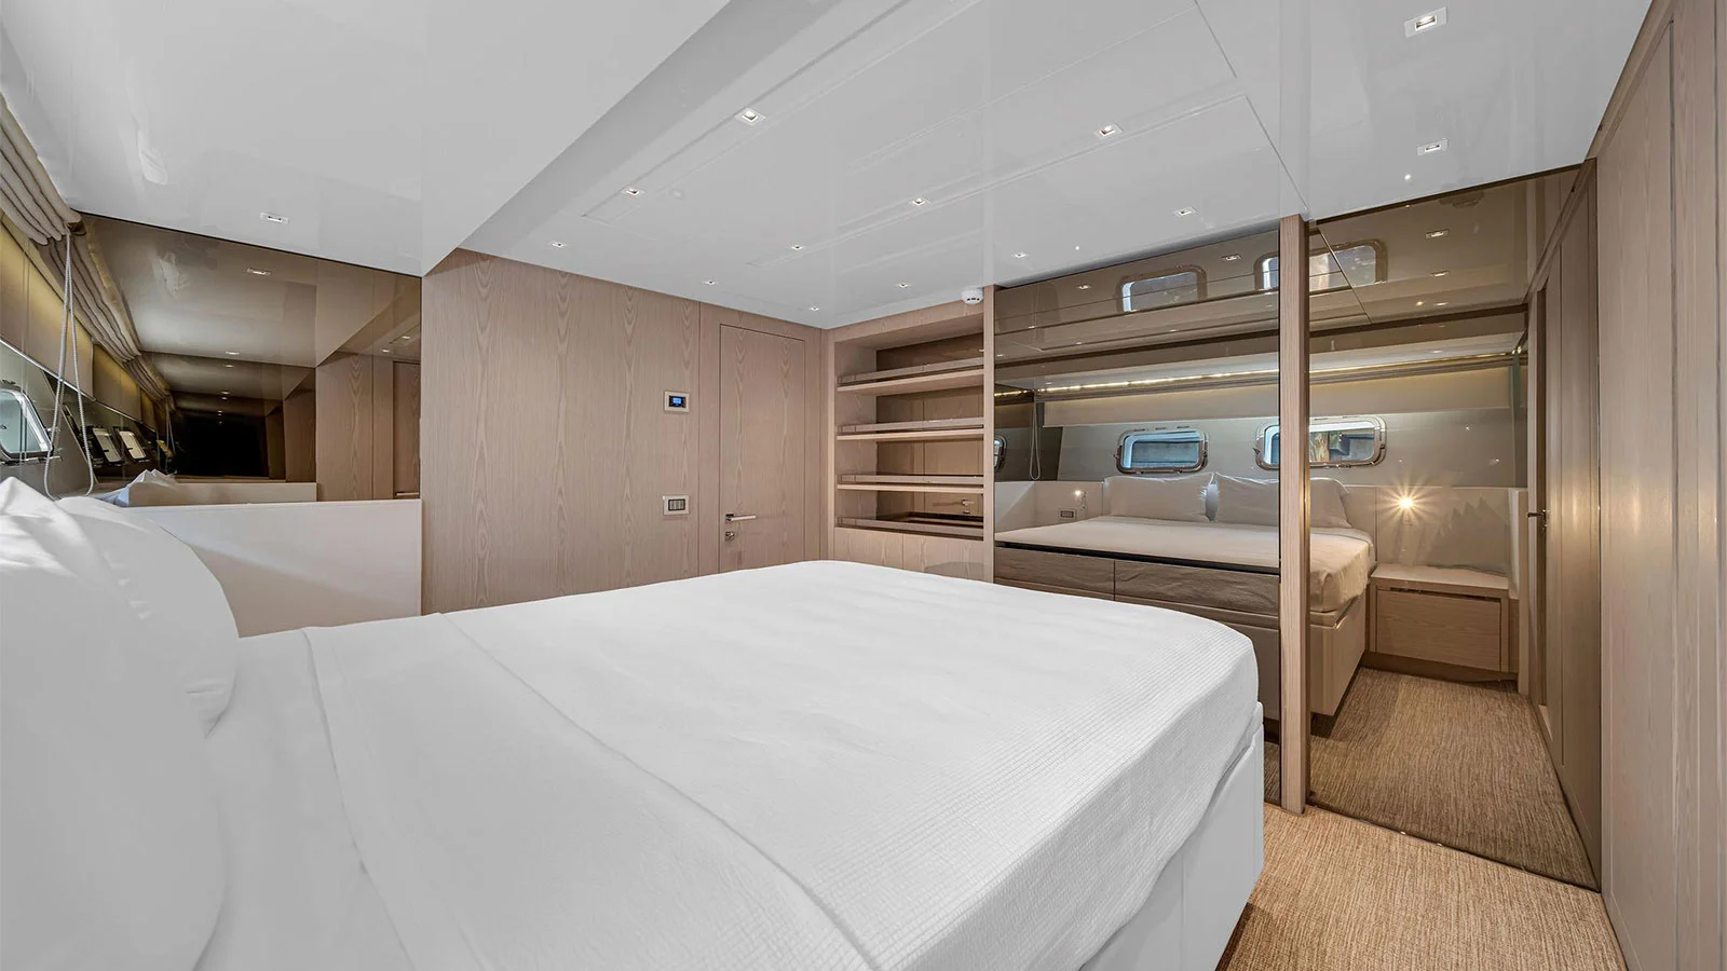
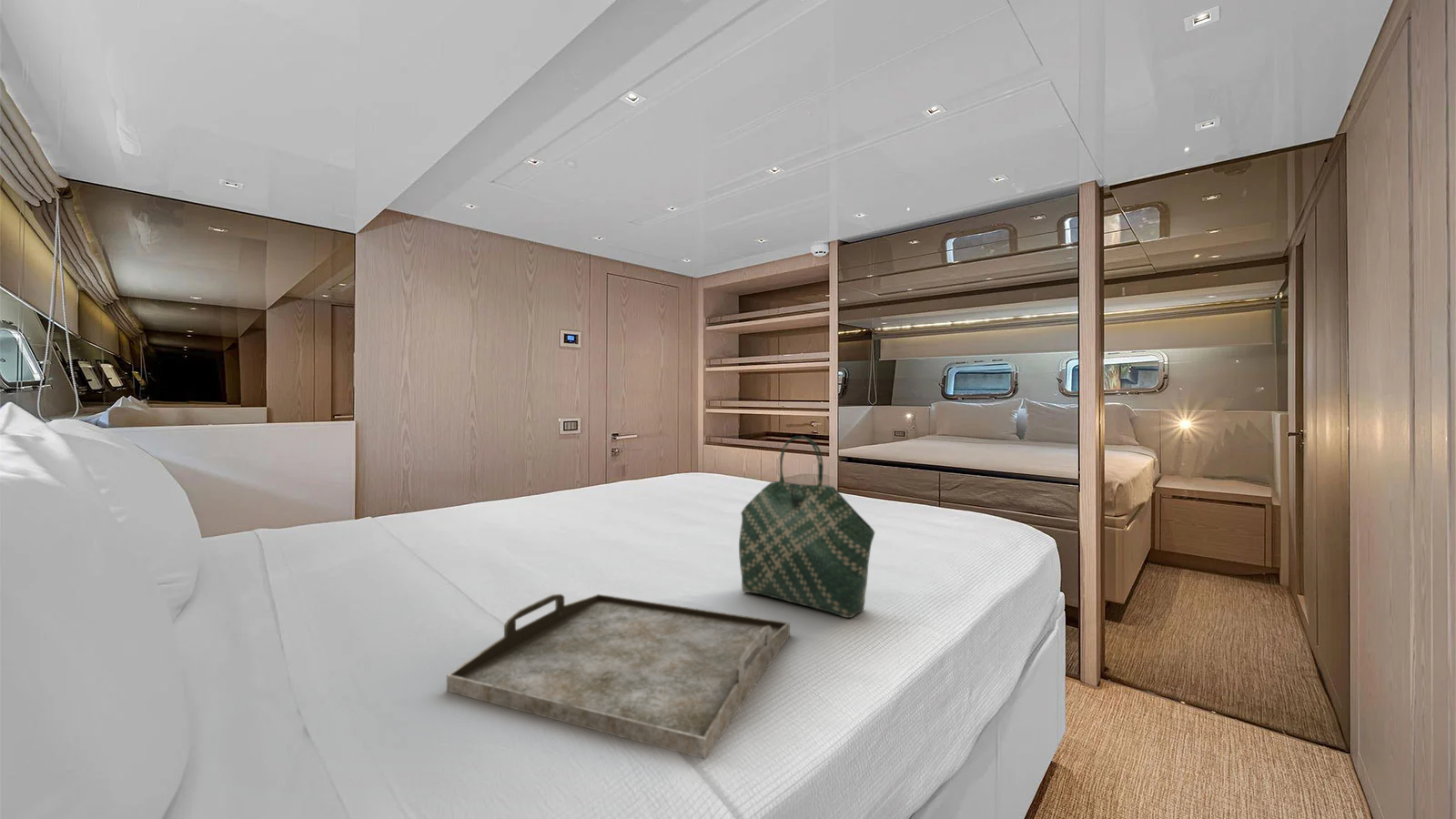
+ tote bag [738,435,875,619]
+ serving tray [446,593,791,760]
